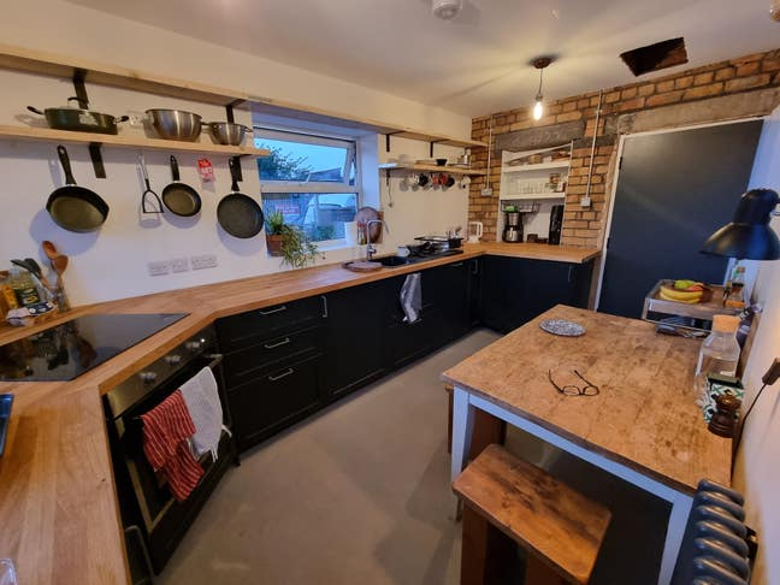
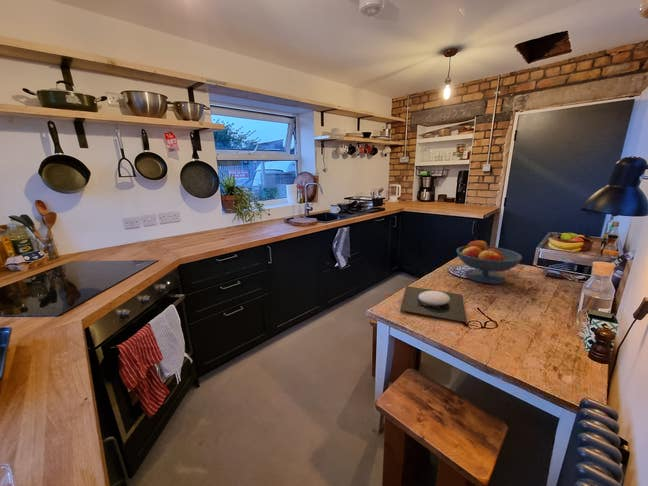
+ plate [399,285,468,323]
+ fruit bowl [456,238,523,285]
